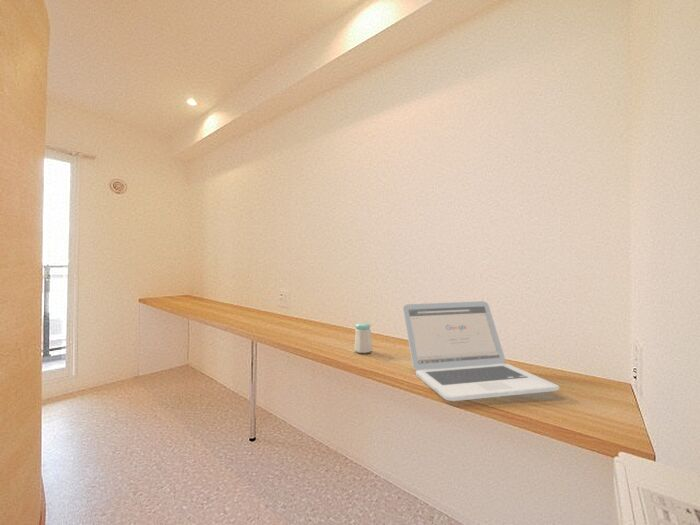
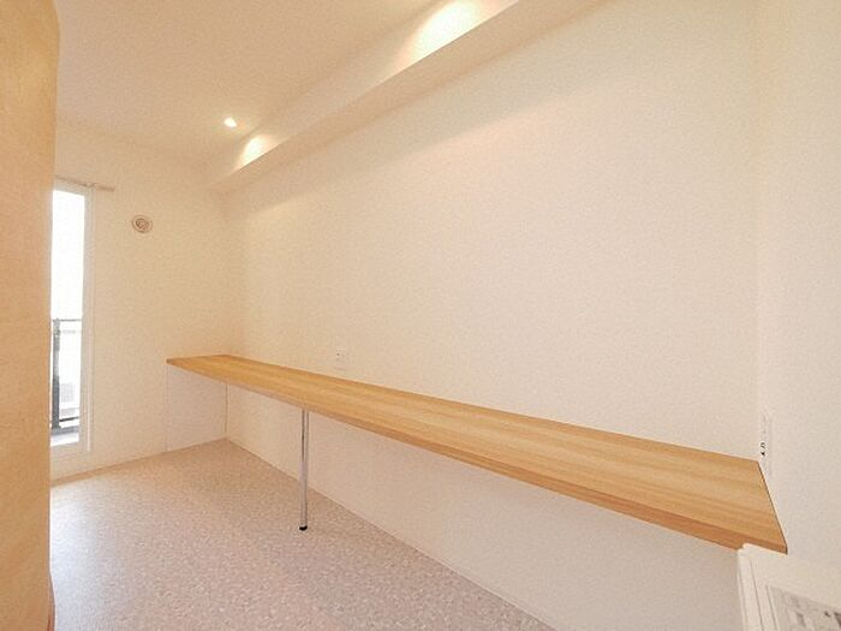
- salt shaker [353,322,373,354]
- laptop [402,300,560,402]
